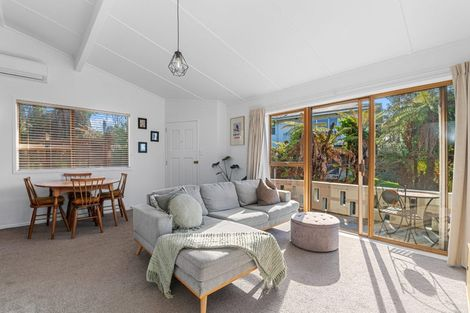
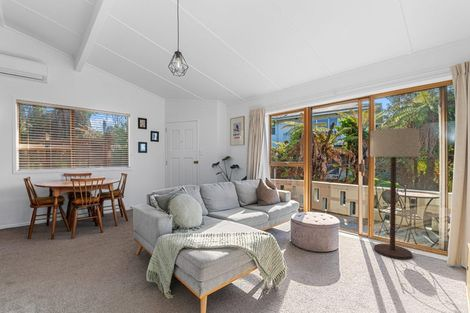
+ floor lamp [369,127,420,260]
